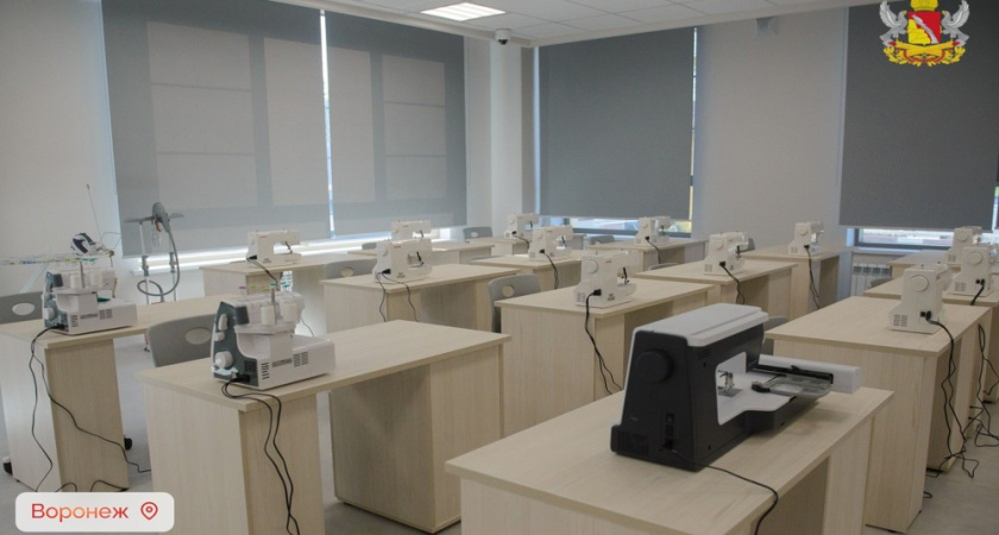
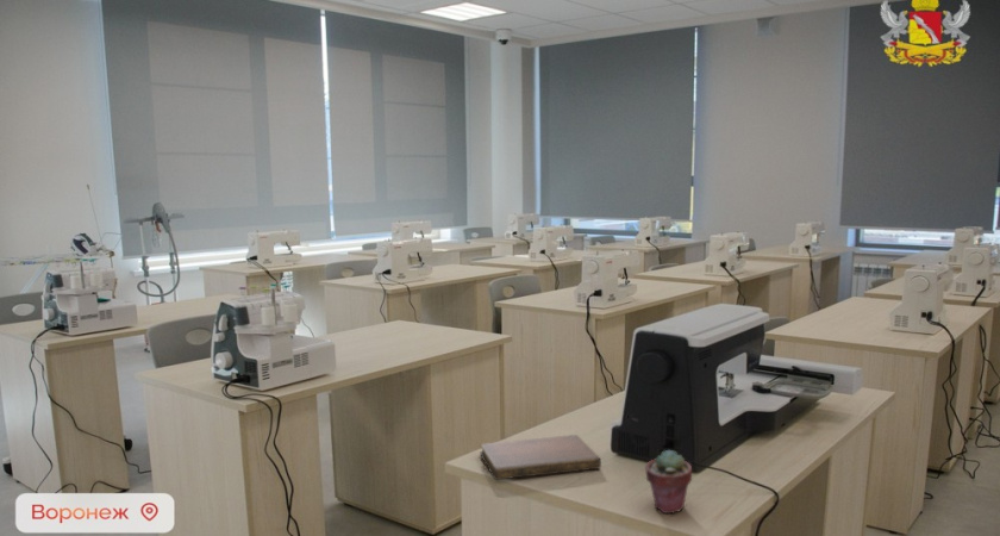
+ notebook [479,434,602,481]
+ potted succulent [644,449,693,515]
